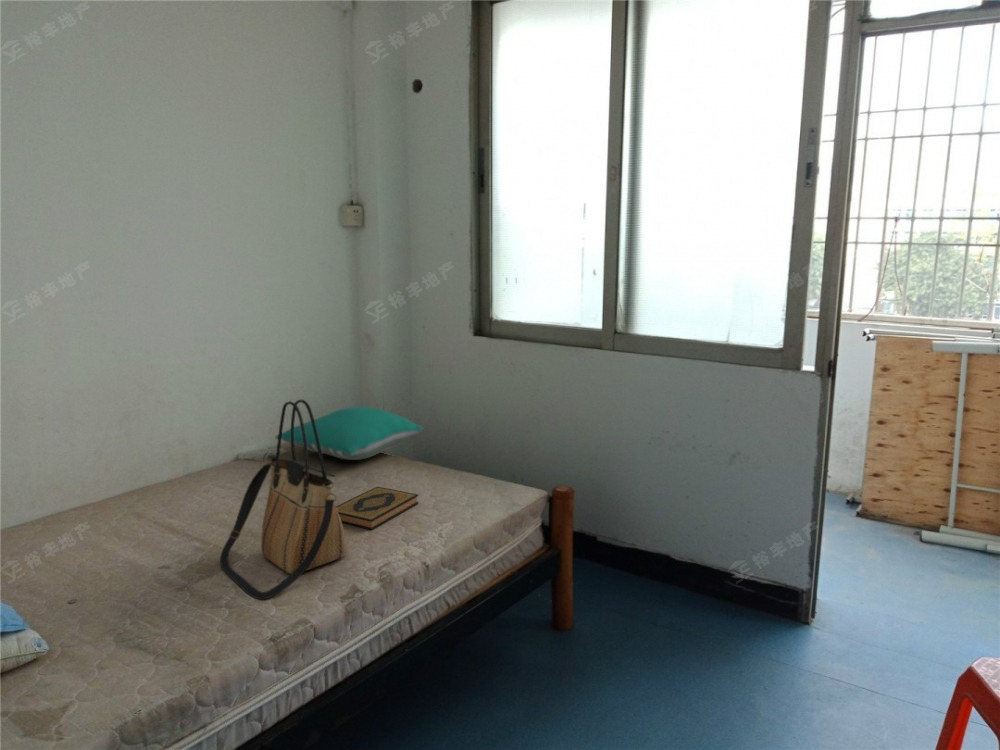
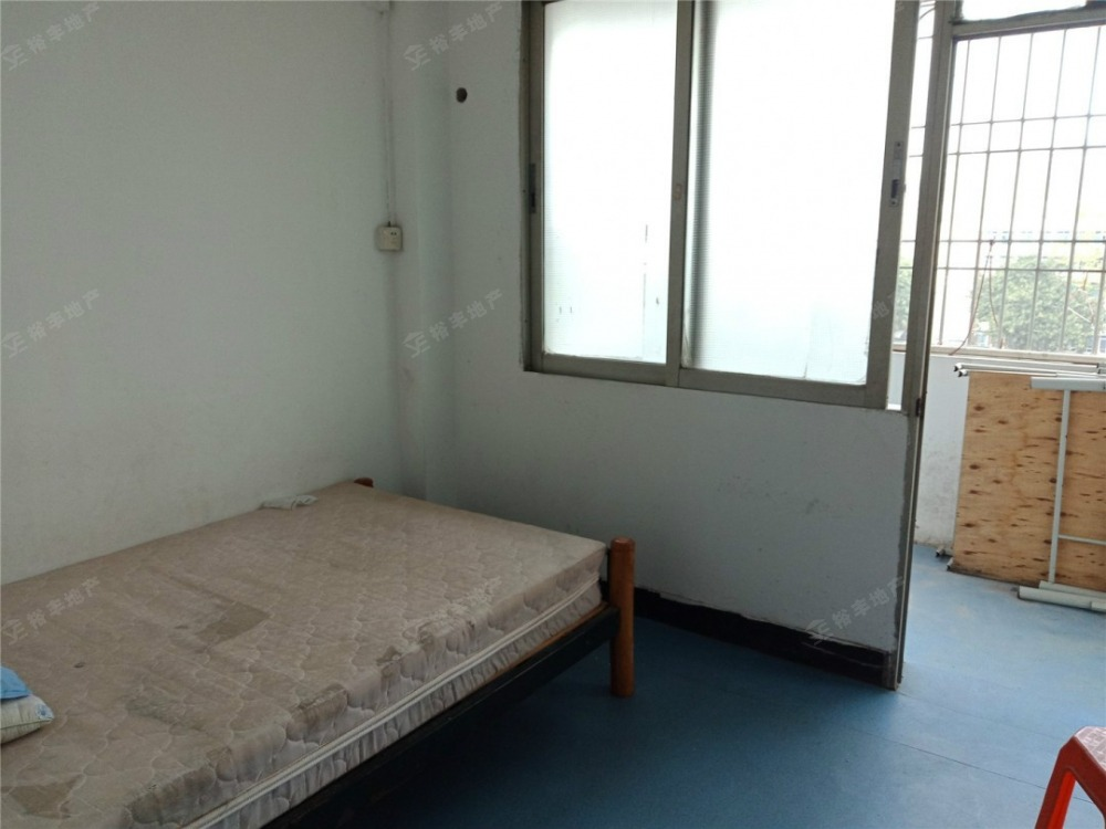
- hardback book [336,486,419,531]
- pillow [274,406,425,461]
- tote bag [219,399,347,600]
